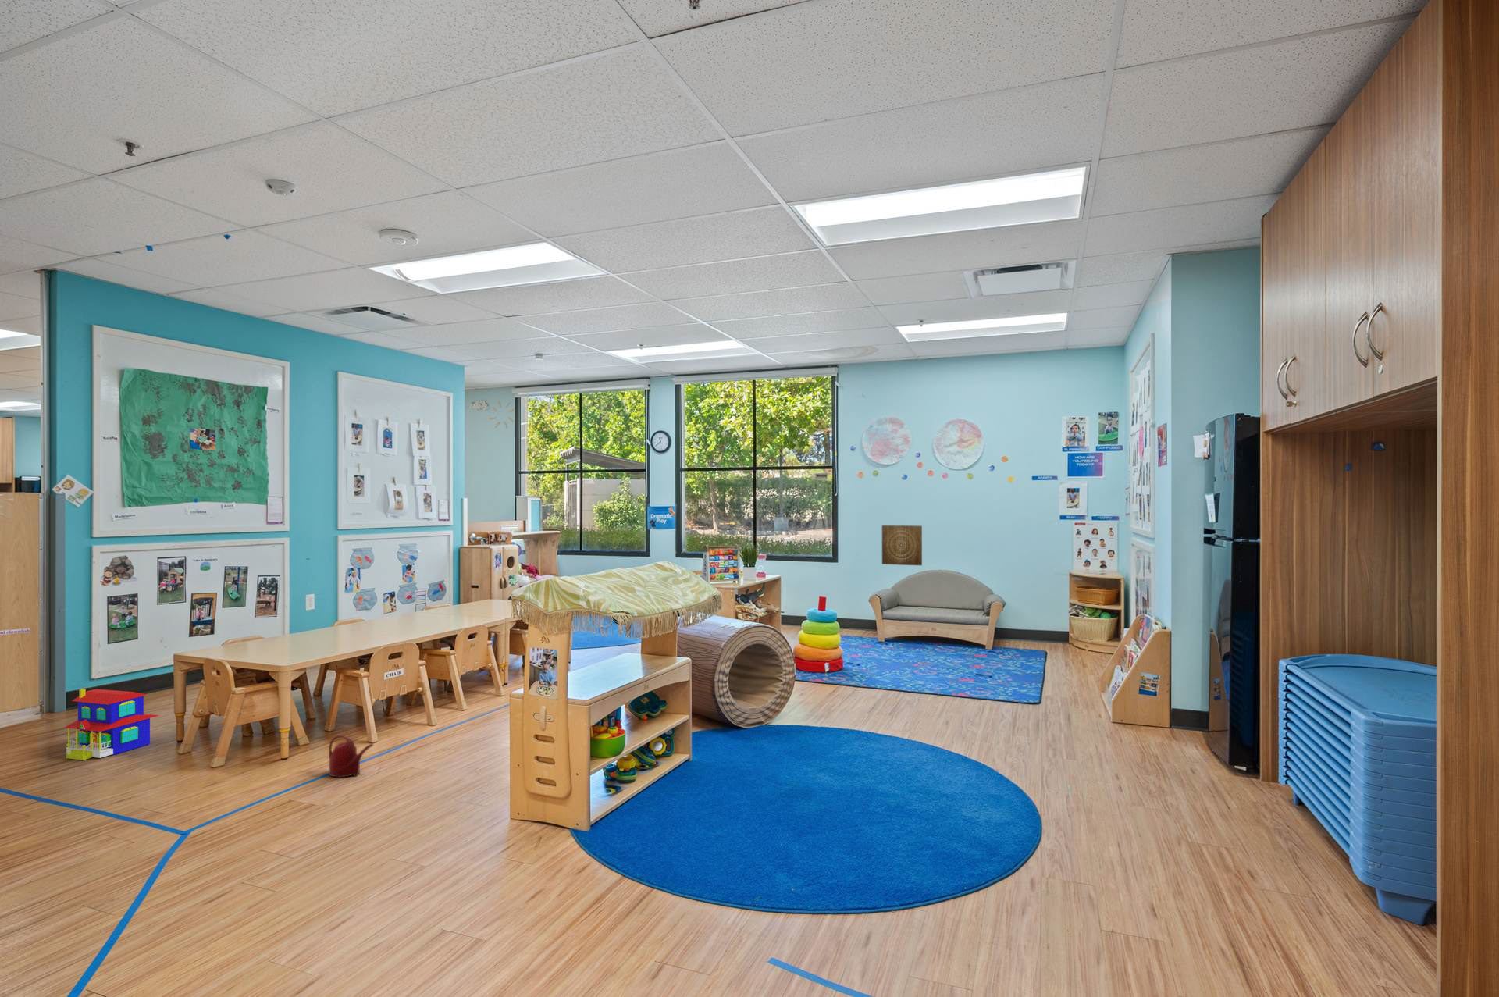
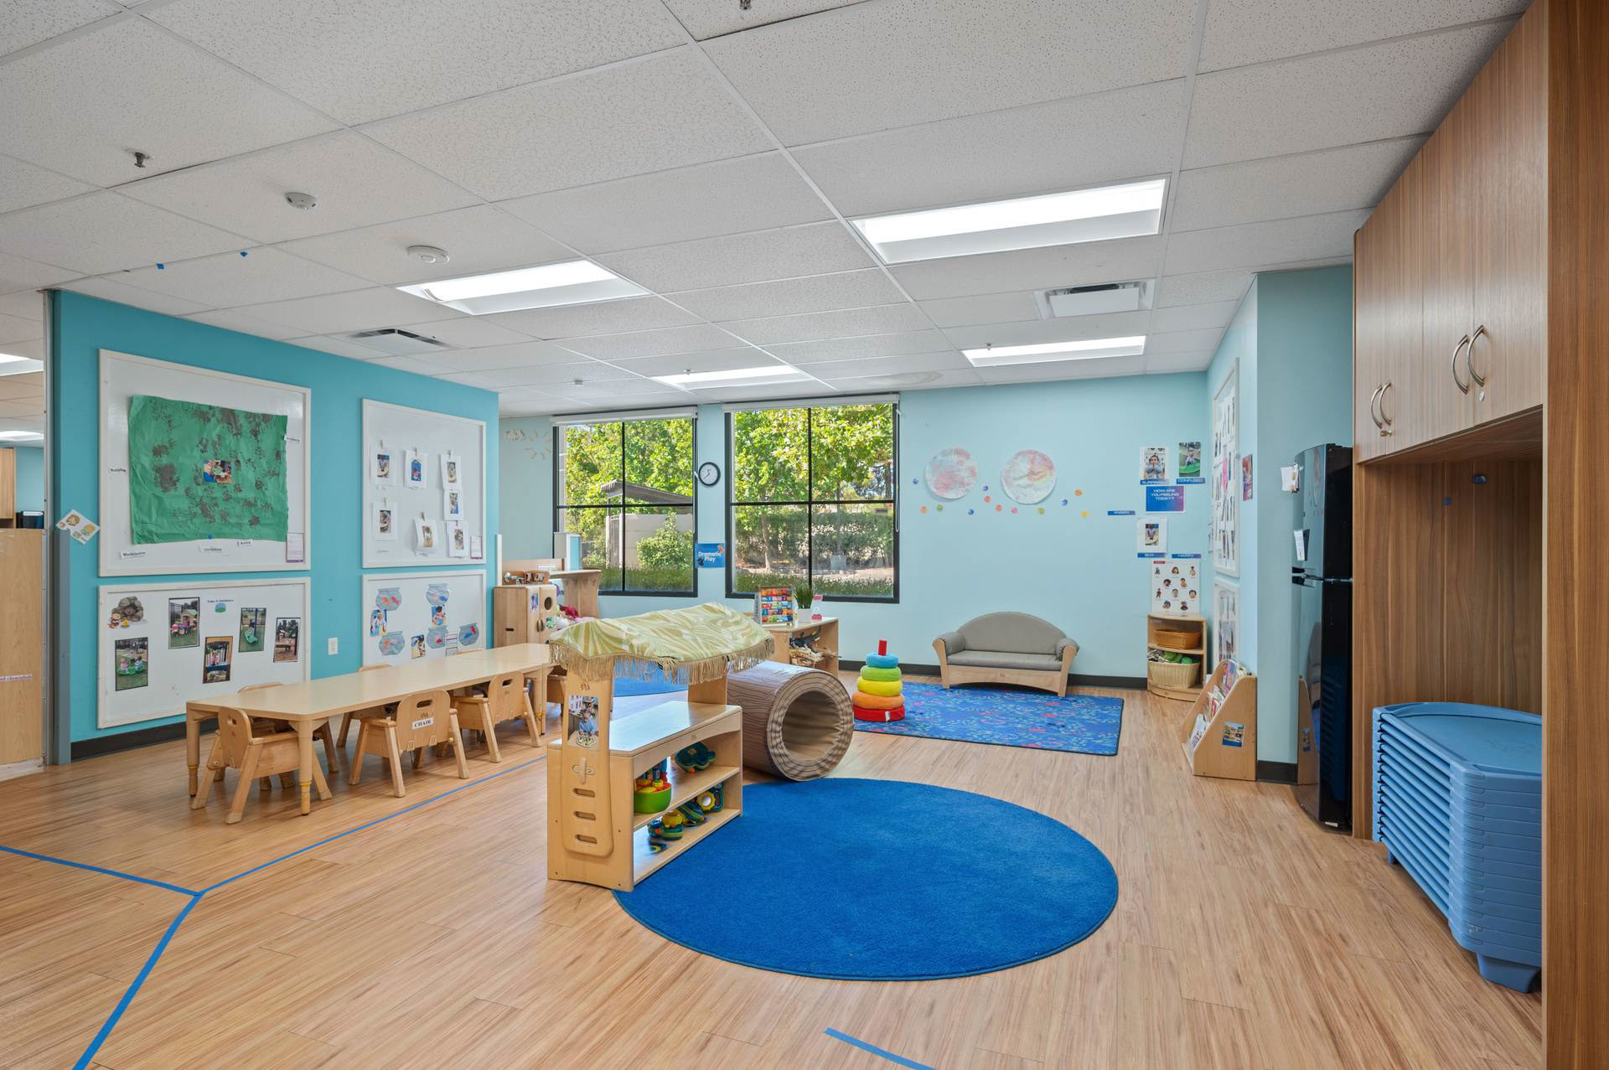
- wall art [881,525,923,566]
- watering can [327,734,375,779]
- toy house [63,688,161,761]
